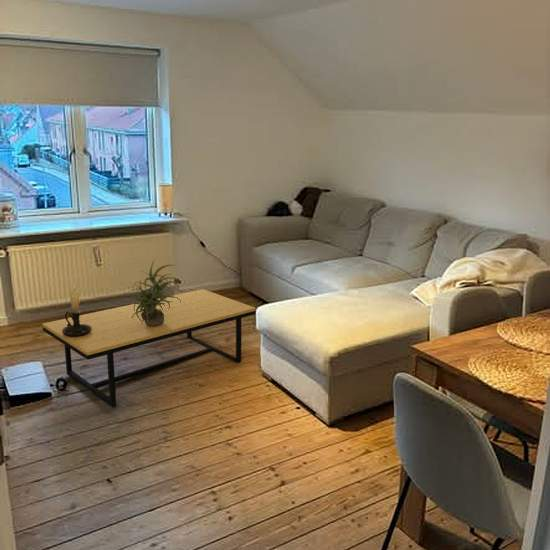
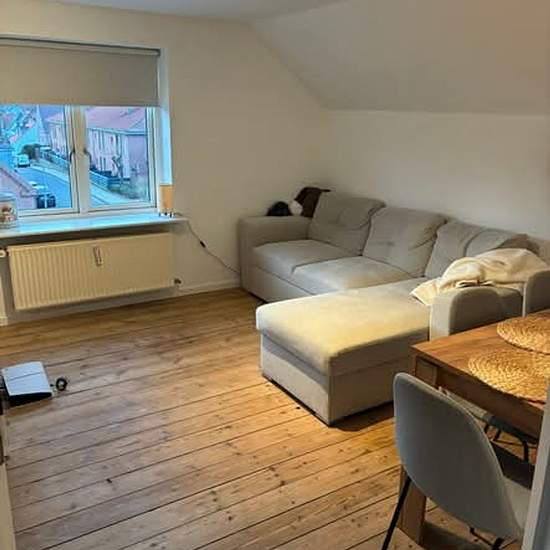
- potted plant [124,259,182,327]
- coffee table [41,288,257,408]
- candle holder [62,282,92,337]
